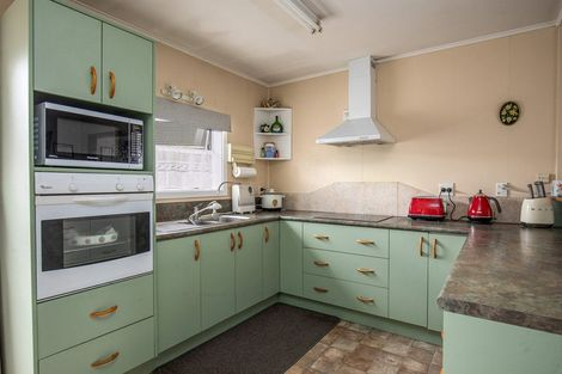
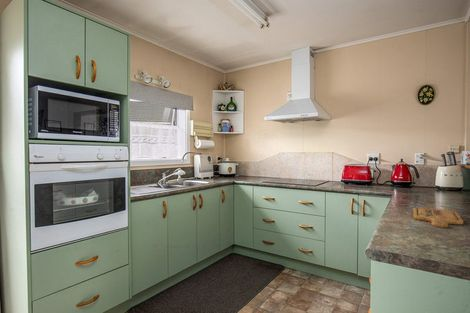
+ cutting board [412,207,464,229]
